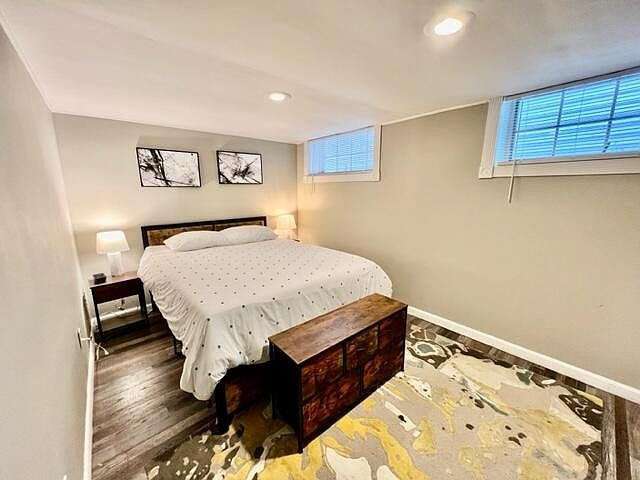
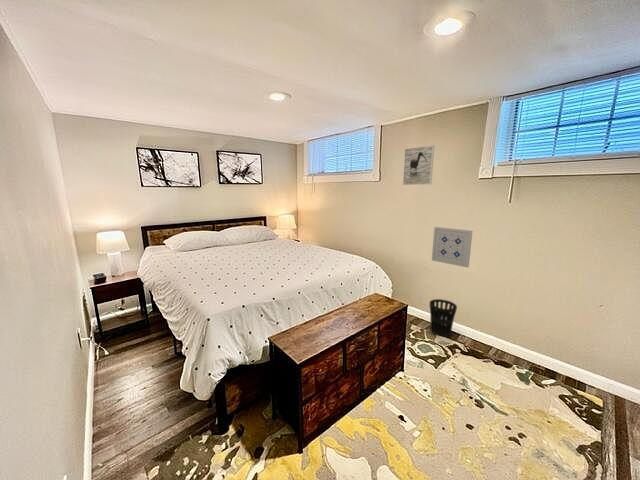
+ wastebasket [428,298,458,338]
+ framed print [402,144,435,186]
+ wall art [431,226,474,269]
